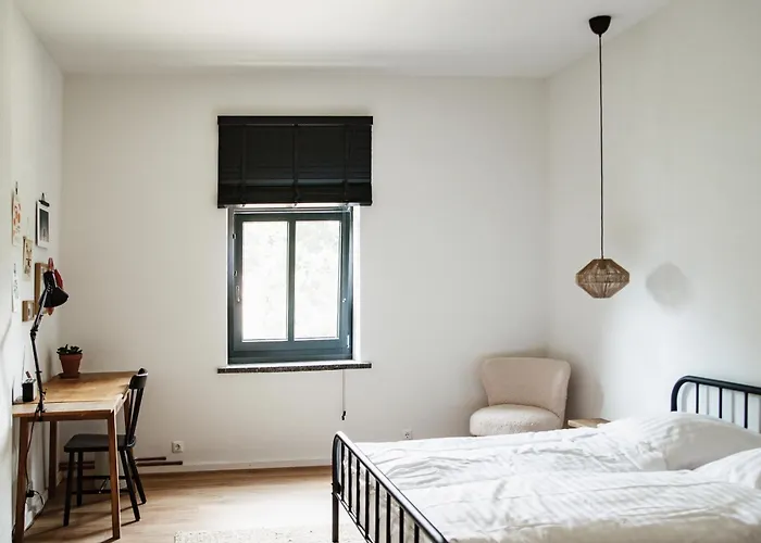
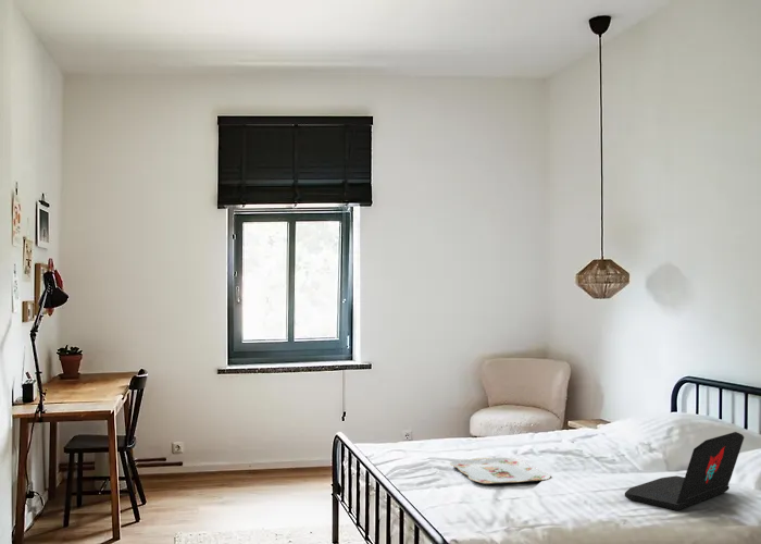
+ laptop [624,431,745,511]
+ serving tray [449,457,551,485]
